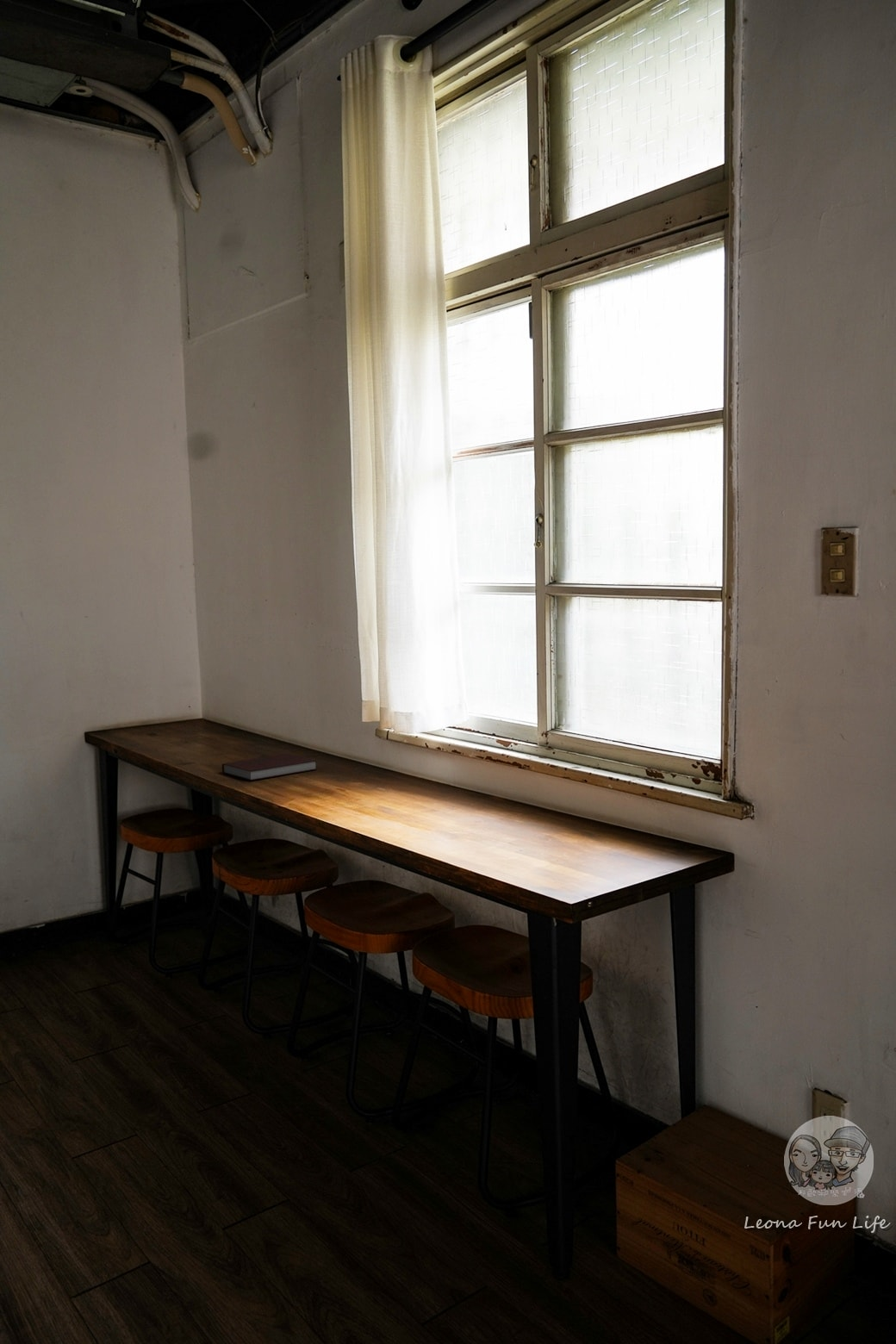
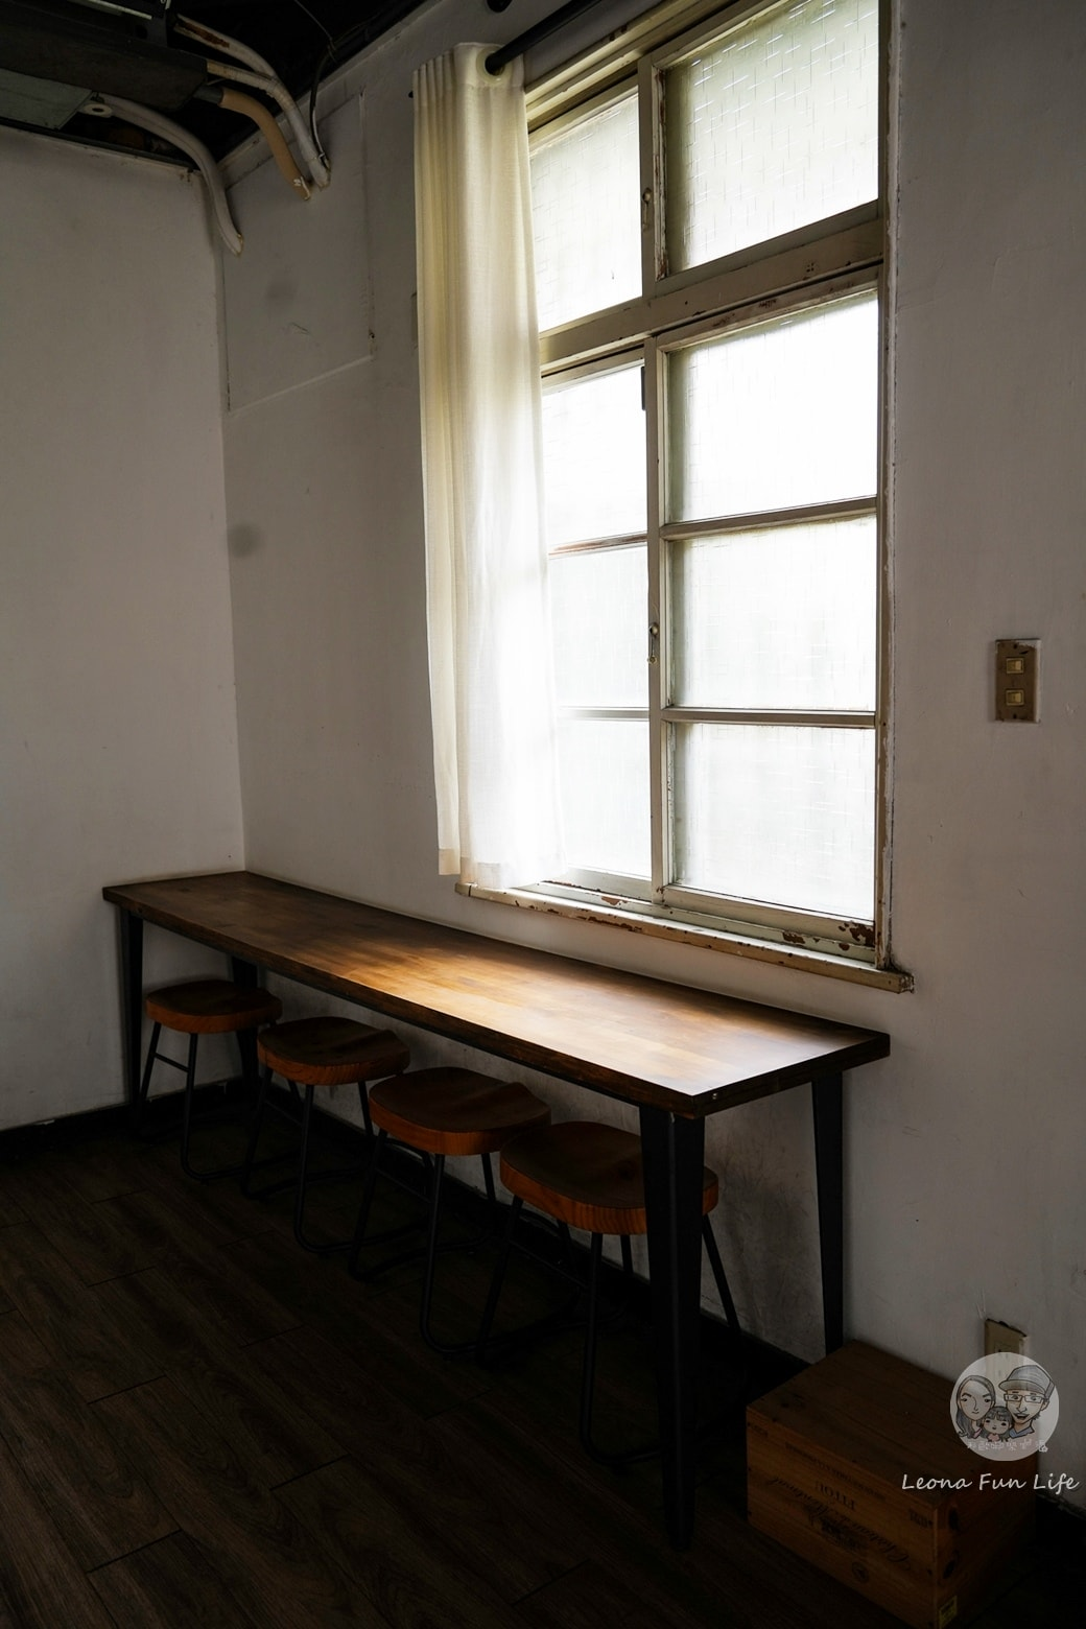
- notebook [221,753,318,781]
